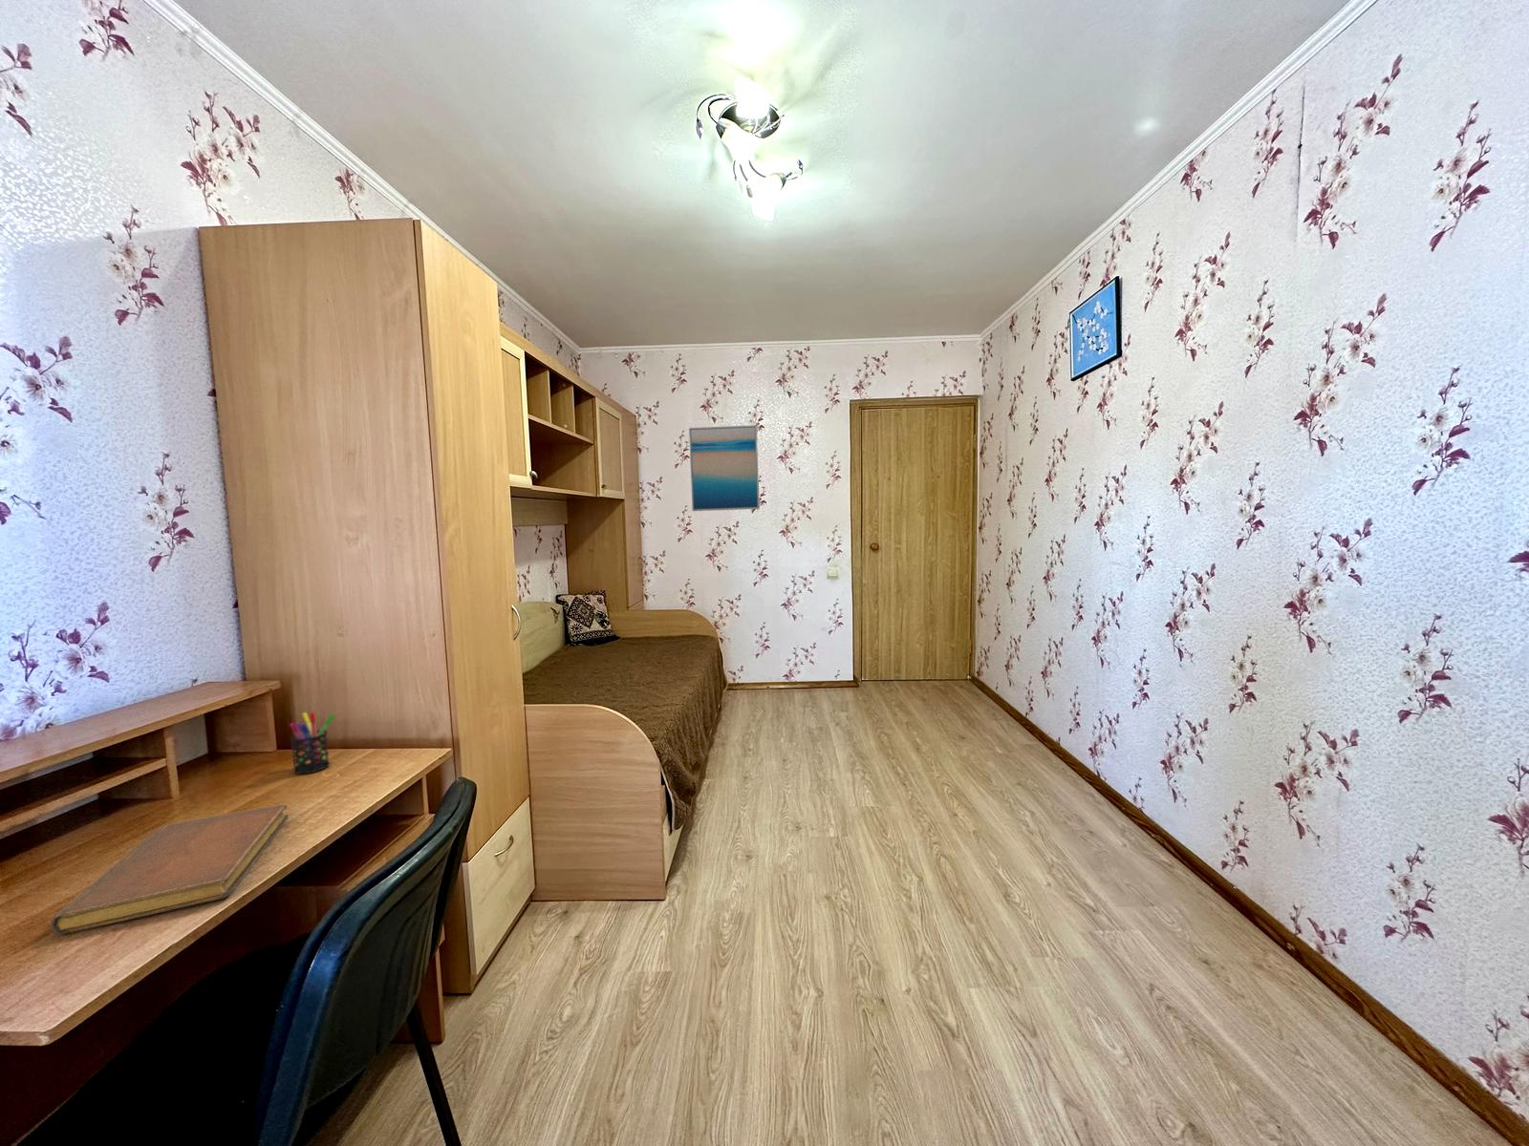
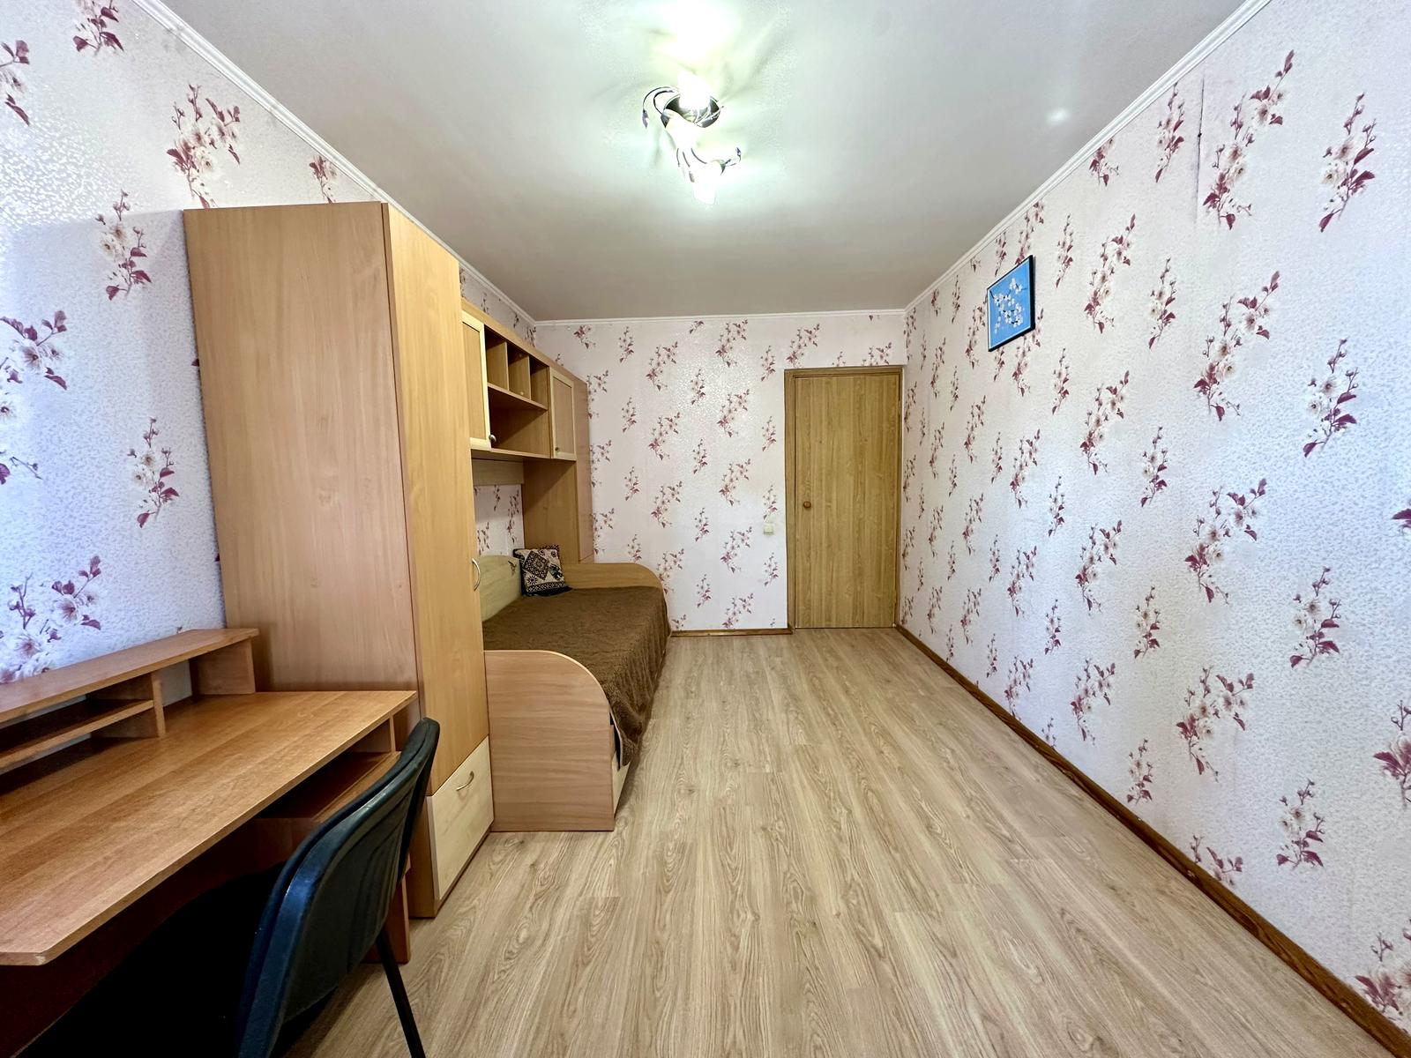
- pen holder [289,711,336,774]
- wall art [687,424,761,512]
- notebook [49,804,290,935]
